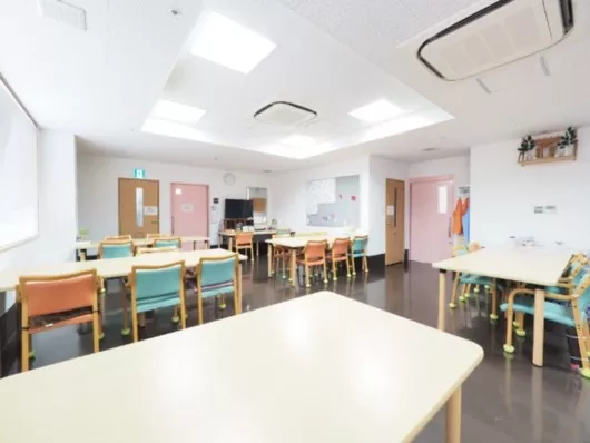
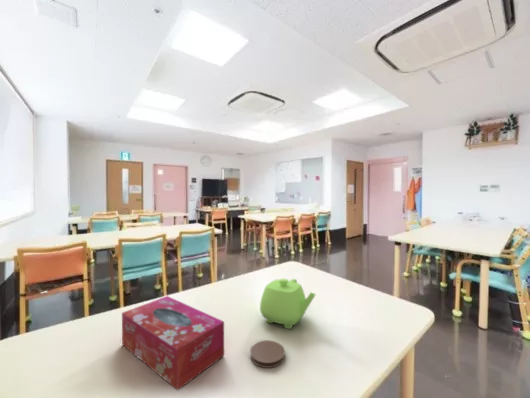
+ teapot [259,278,317,330]
+ coaster [249,339,286,369]
+ tissue box [121,295,225,391]
